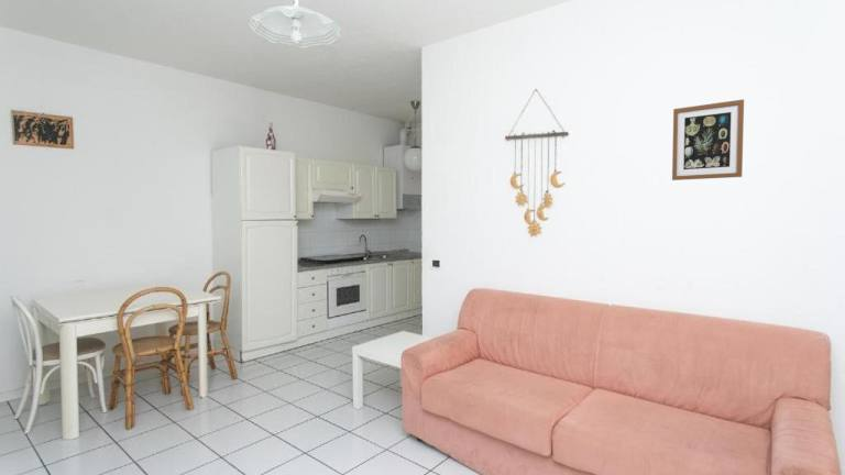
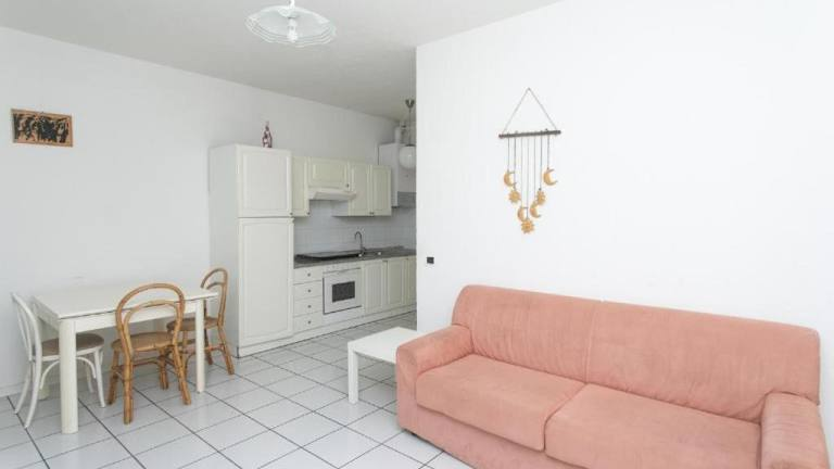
- wall art [671,98,745,181]
